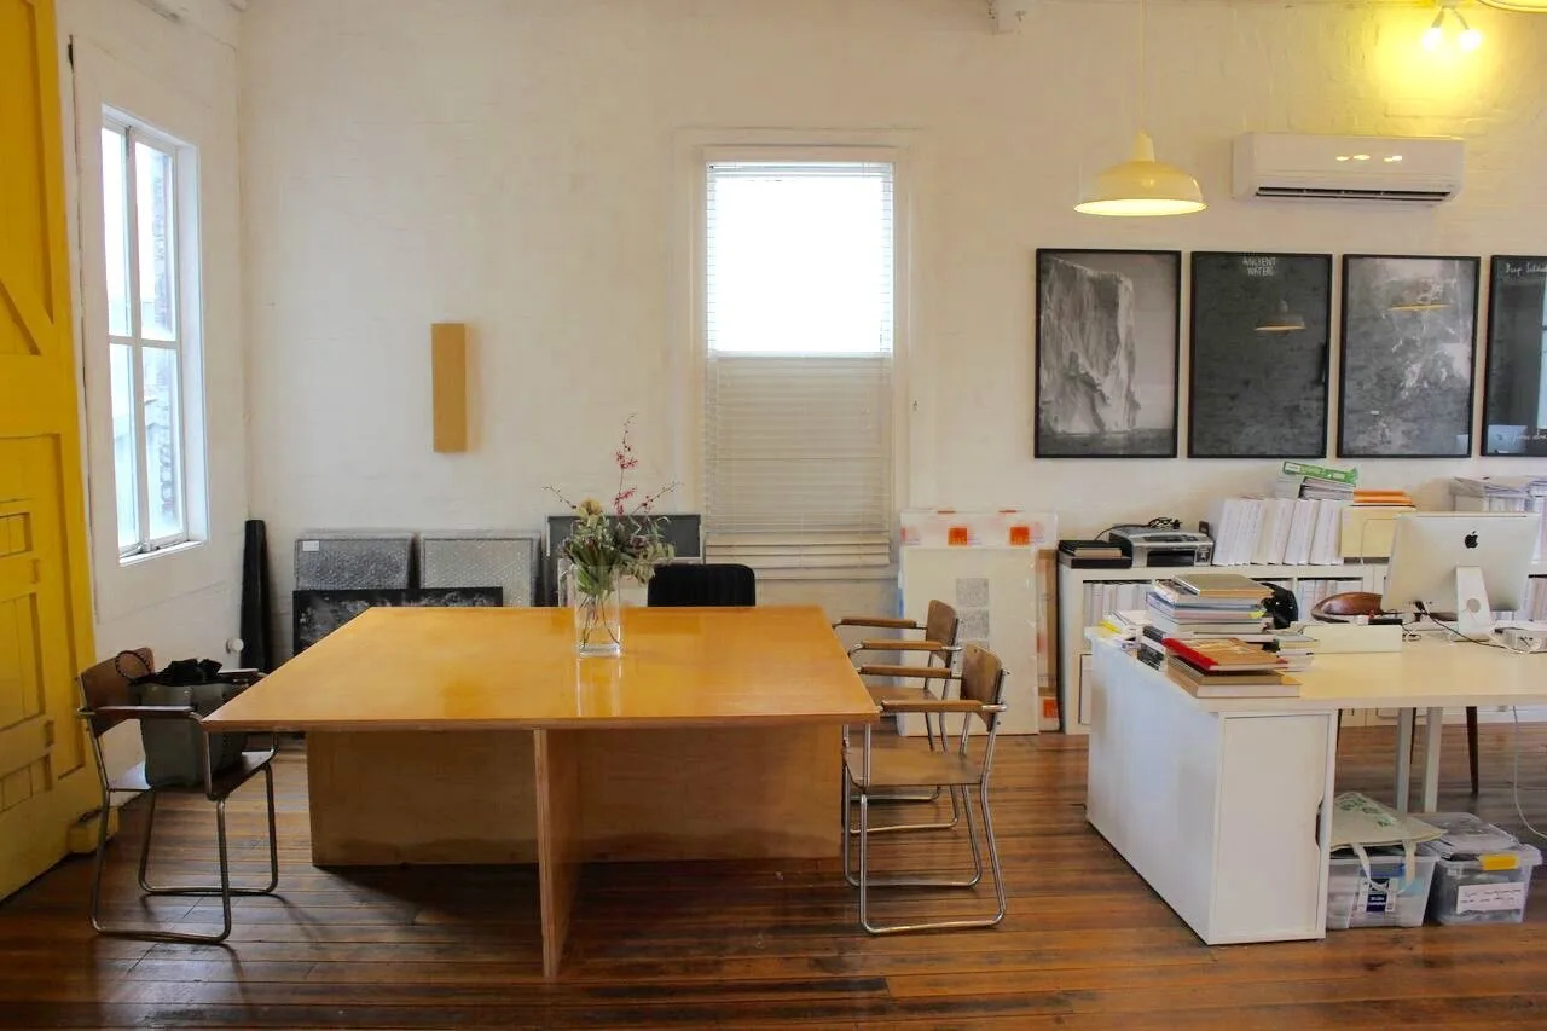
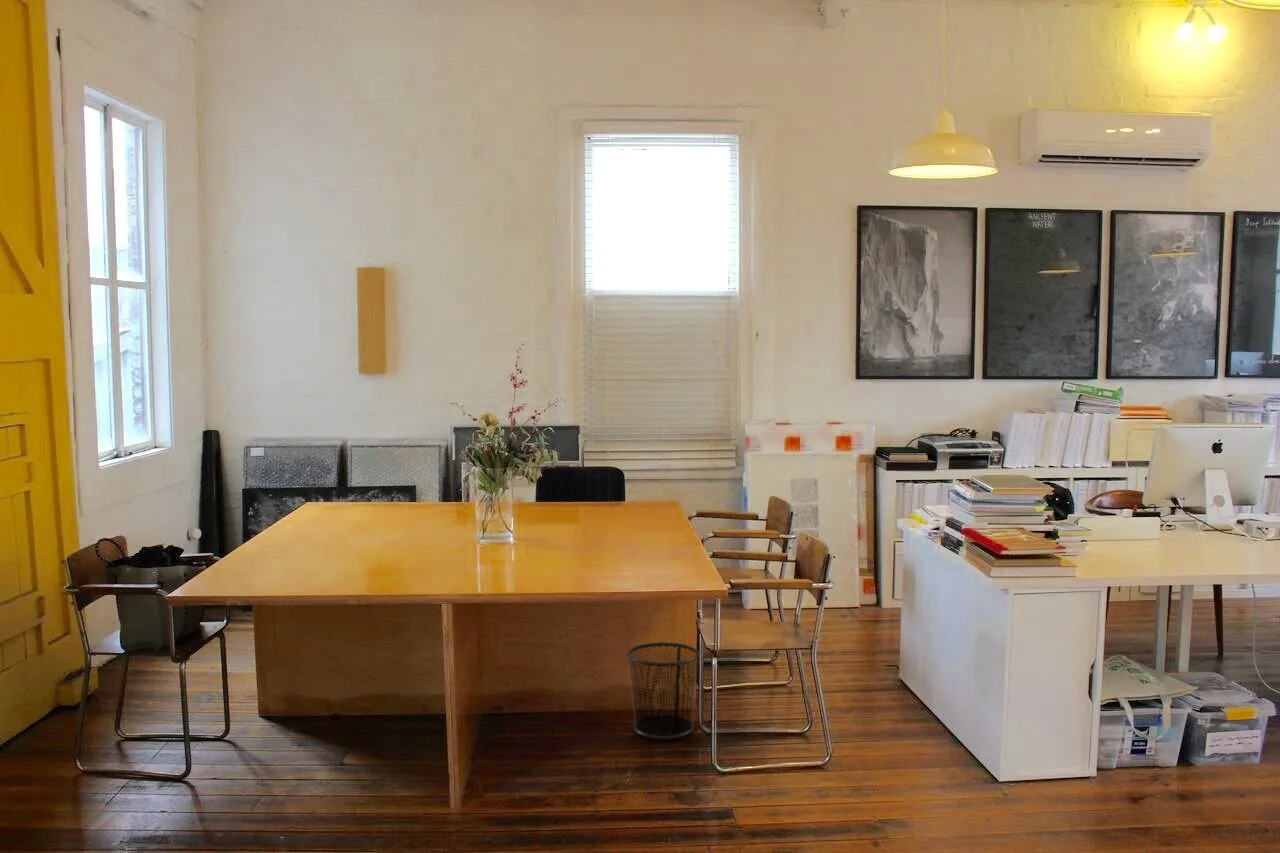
+ waste bin [626,641,701,740]
